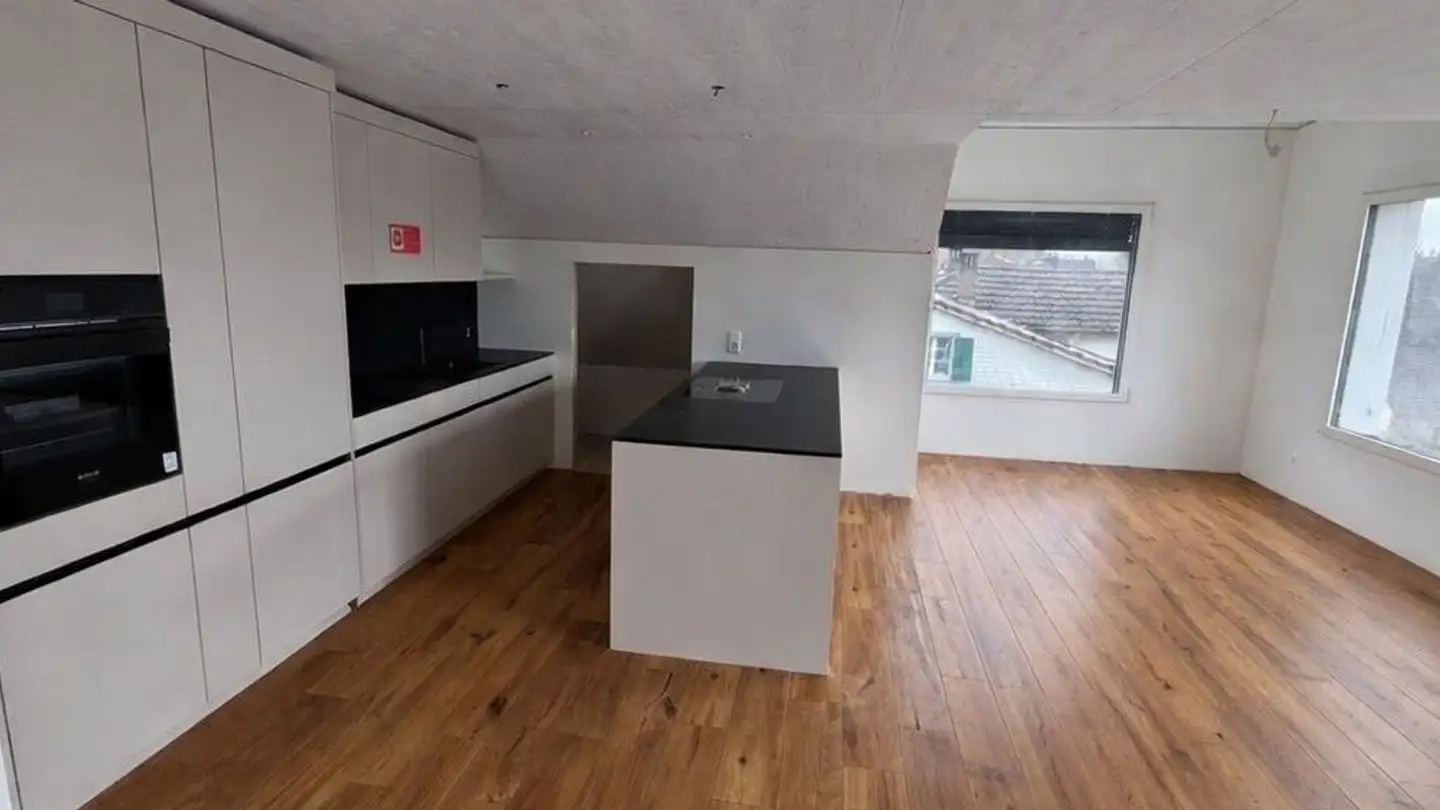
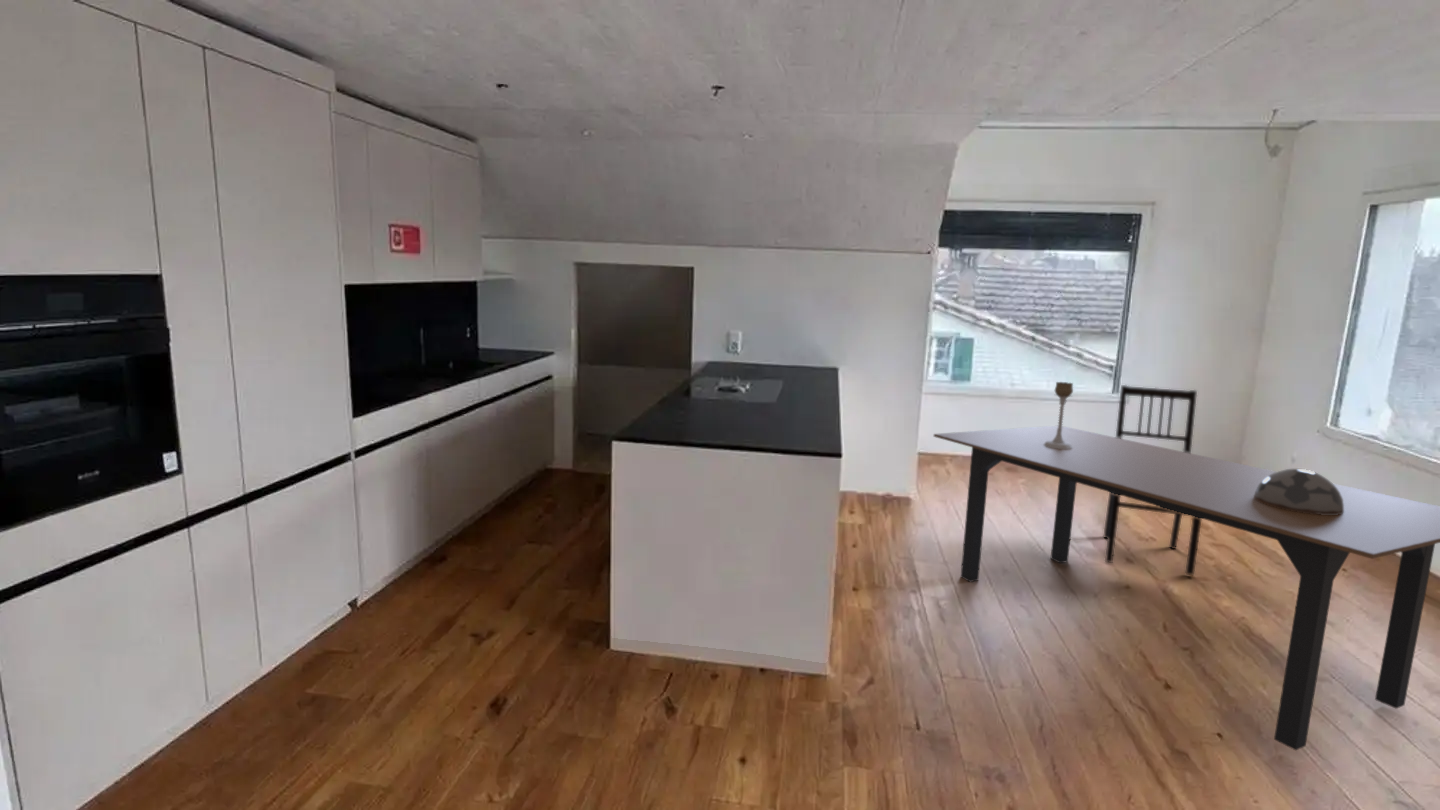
+ dining table [933,425,1440,751]
+ dining chair [1102,384,1203,577]
+ candle holder [1044,381,1074,449]
+ decorative bowl [1254,468,1344,515]
